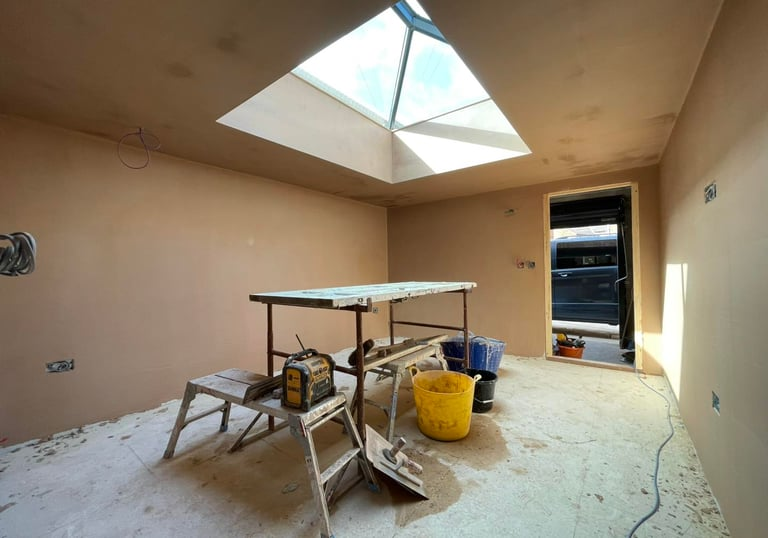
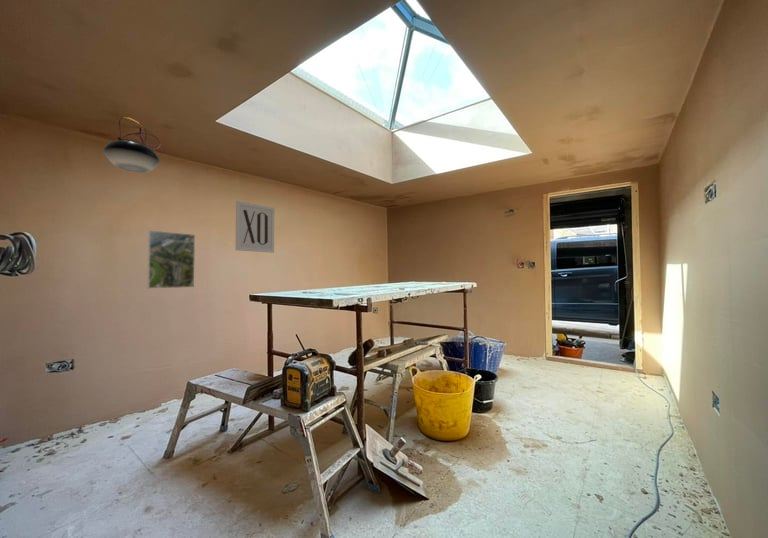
+ wall art [234,200,275,254]
+ pendant light [102,116,161,174]
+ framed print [147,229,196,289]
